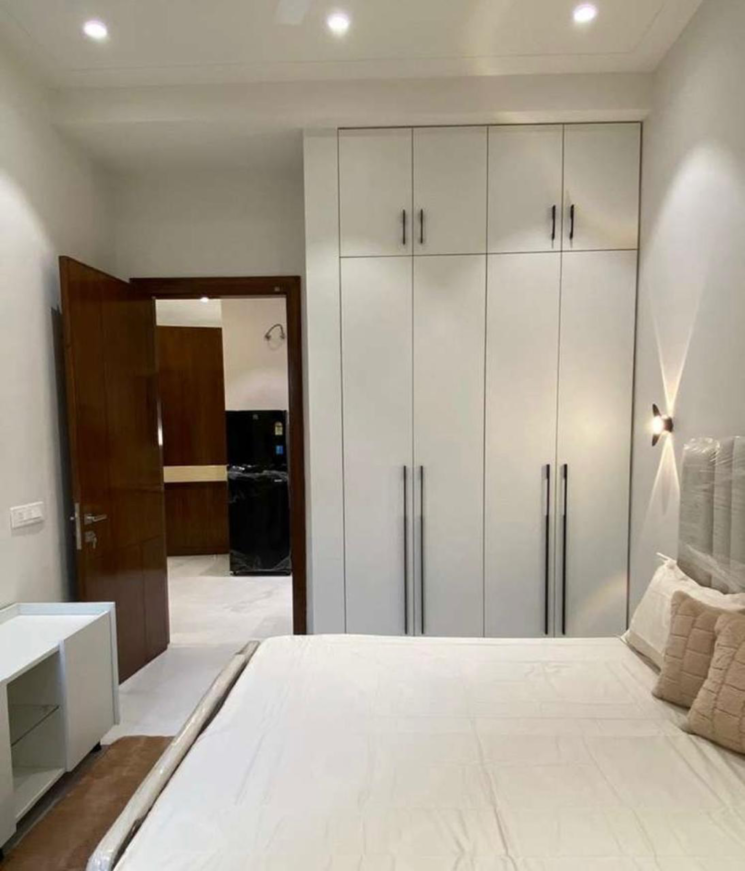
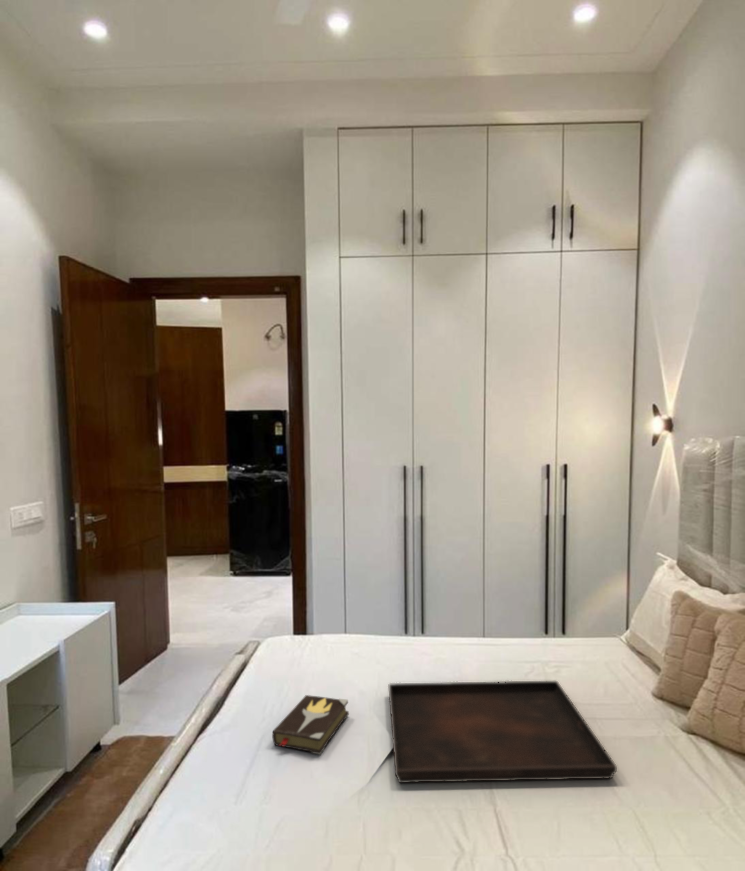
+ hardback book [272,694,350,756]
+ serving tray [388,680,618,784]
